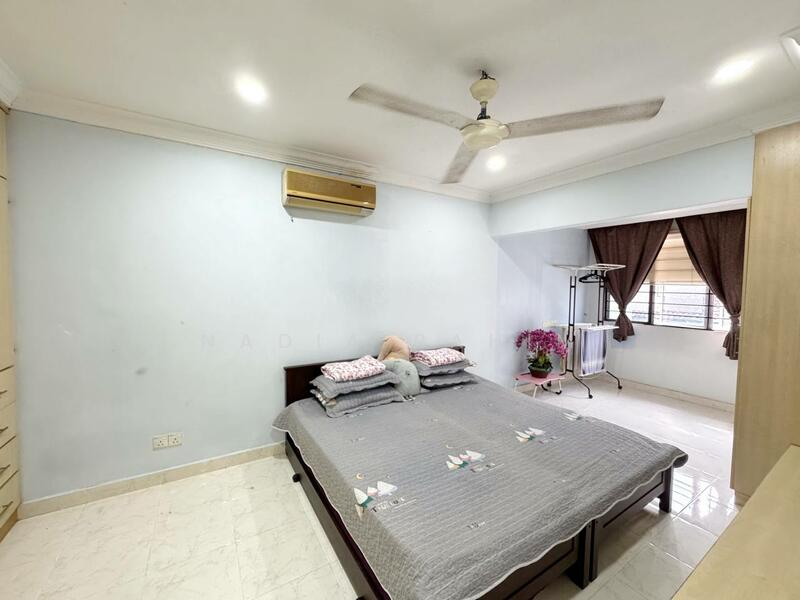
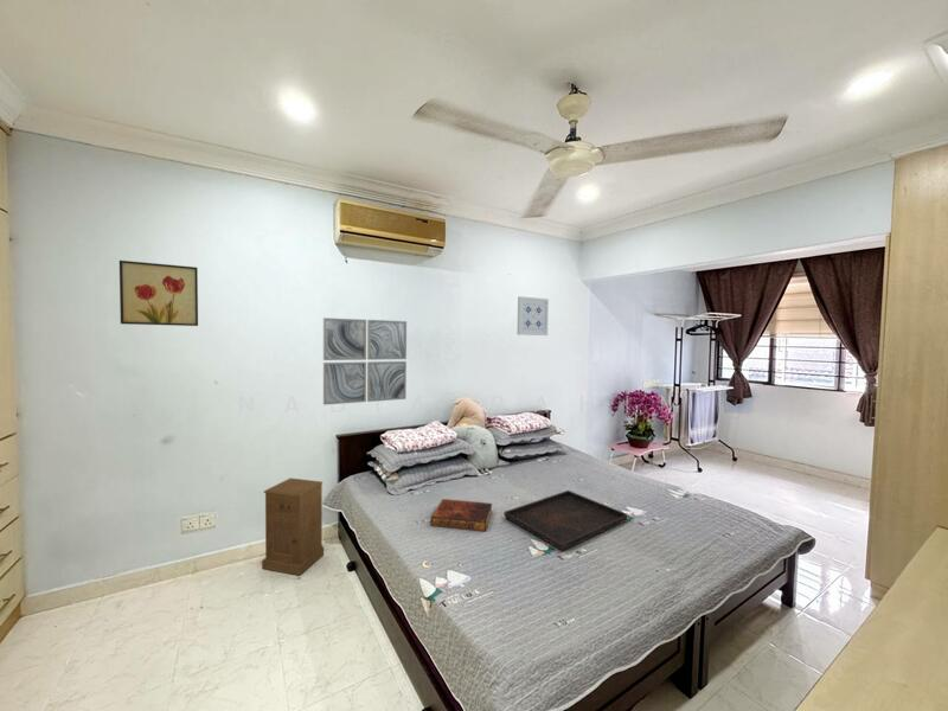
+ nightstand [261,478,325,577]
+ book [430,498,493,533]
+ serving tray [502,489,629,552]
+ wall art [118,260,199,327]
+ wall art [515,295,550,337]
+ wall art [322,316,408,406]
